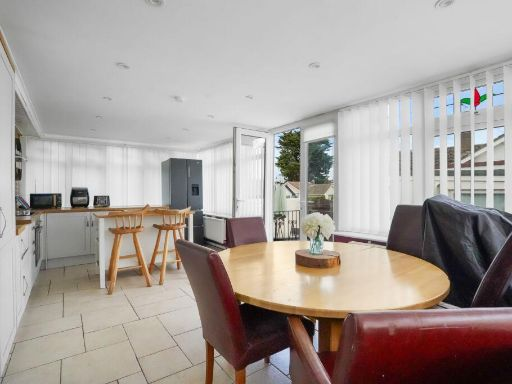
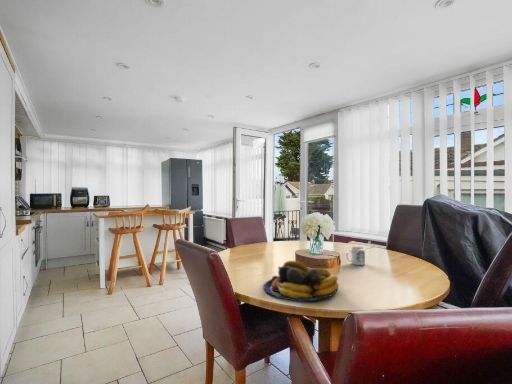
+ mug [345,246,366,266]
+ fruit bowl [263,260,340,302]
